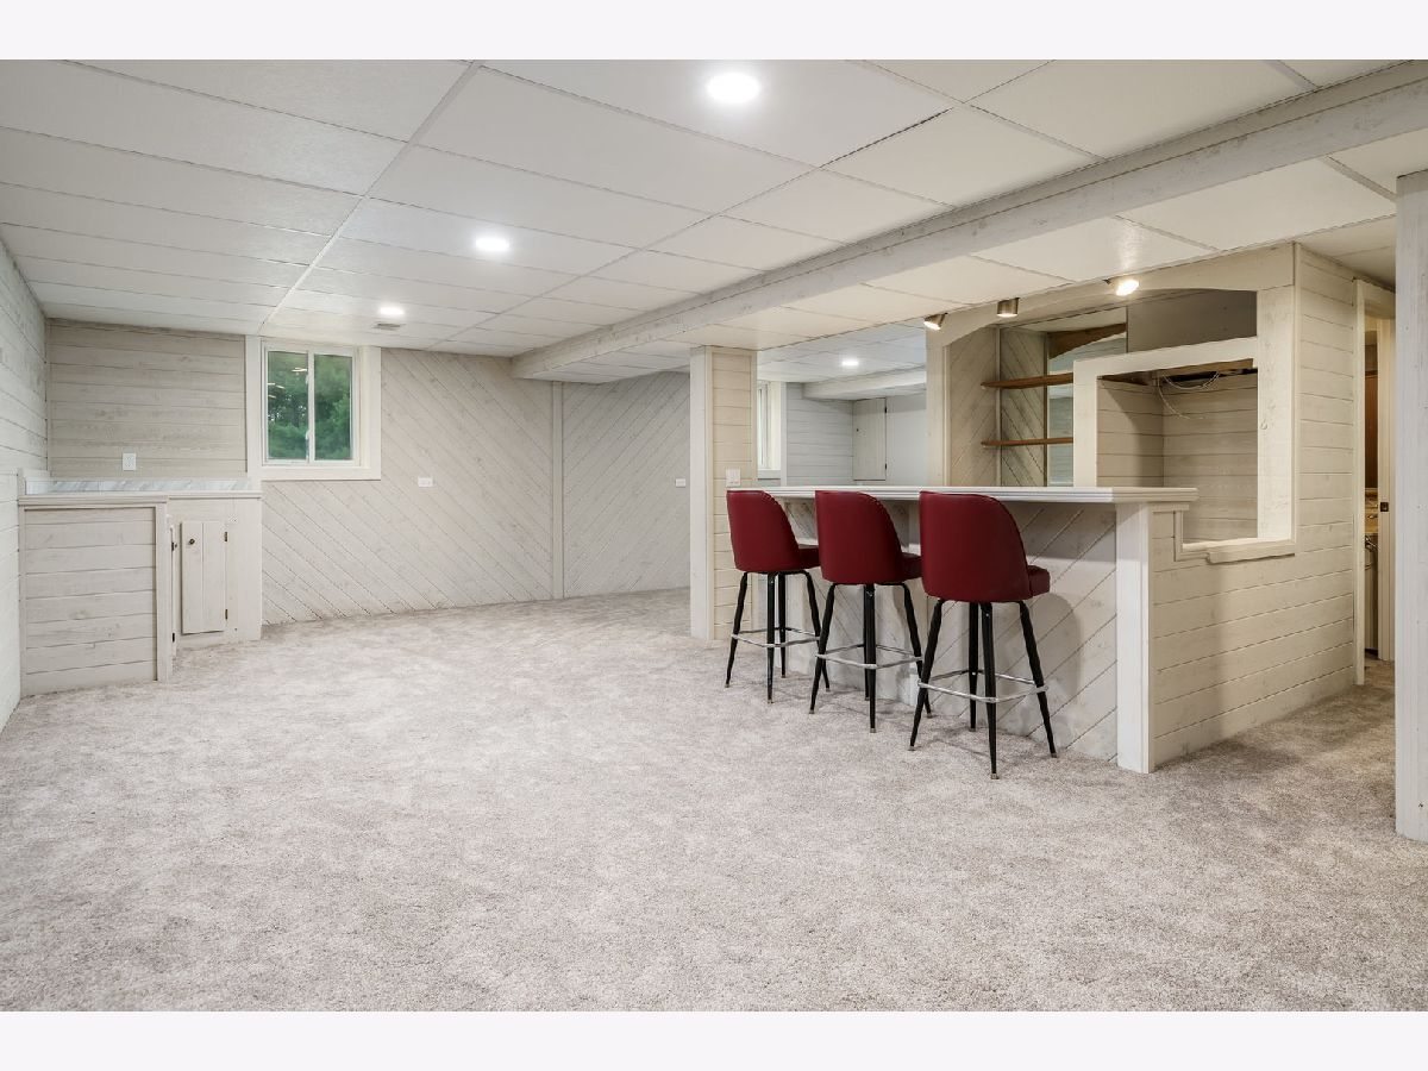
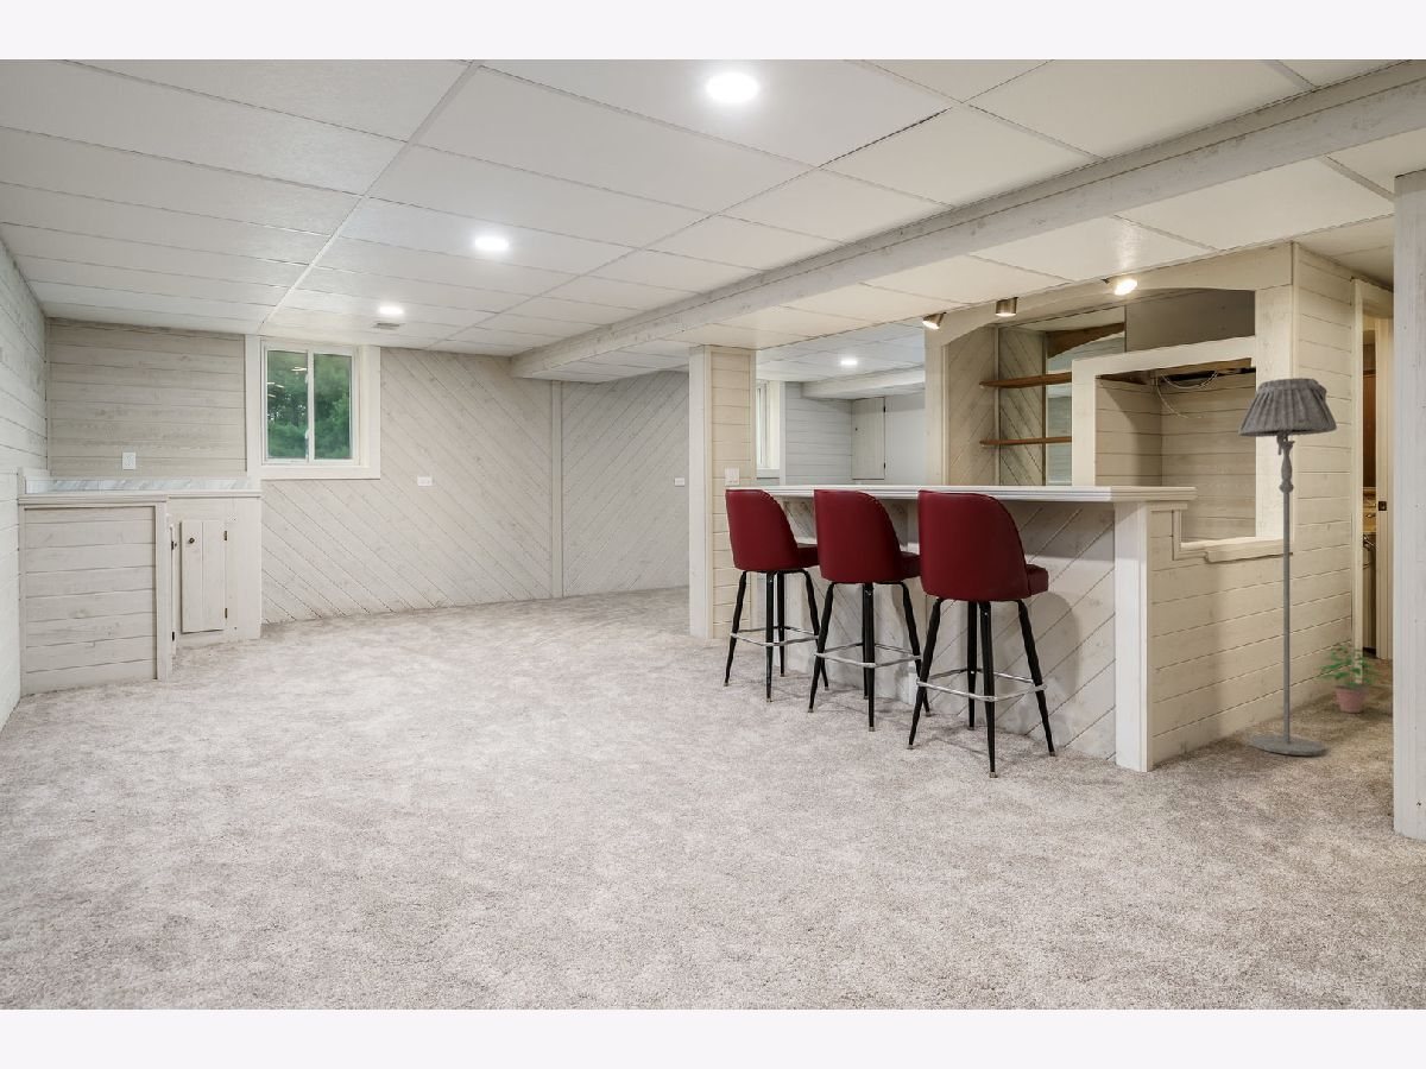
+ potted plant [1306,643,1393,714]
+ floor lamp [1237,377,1338,757]
